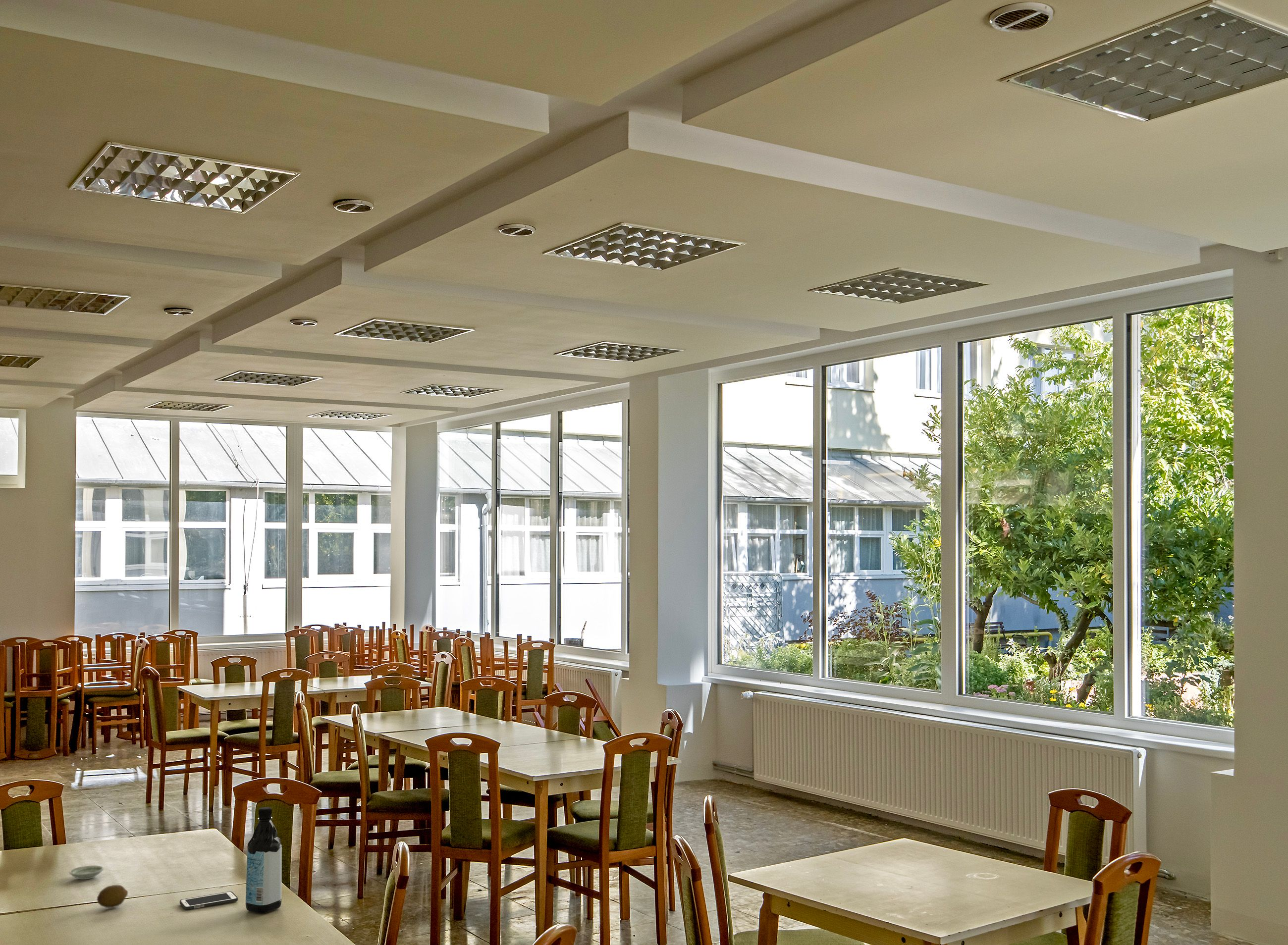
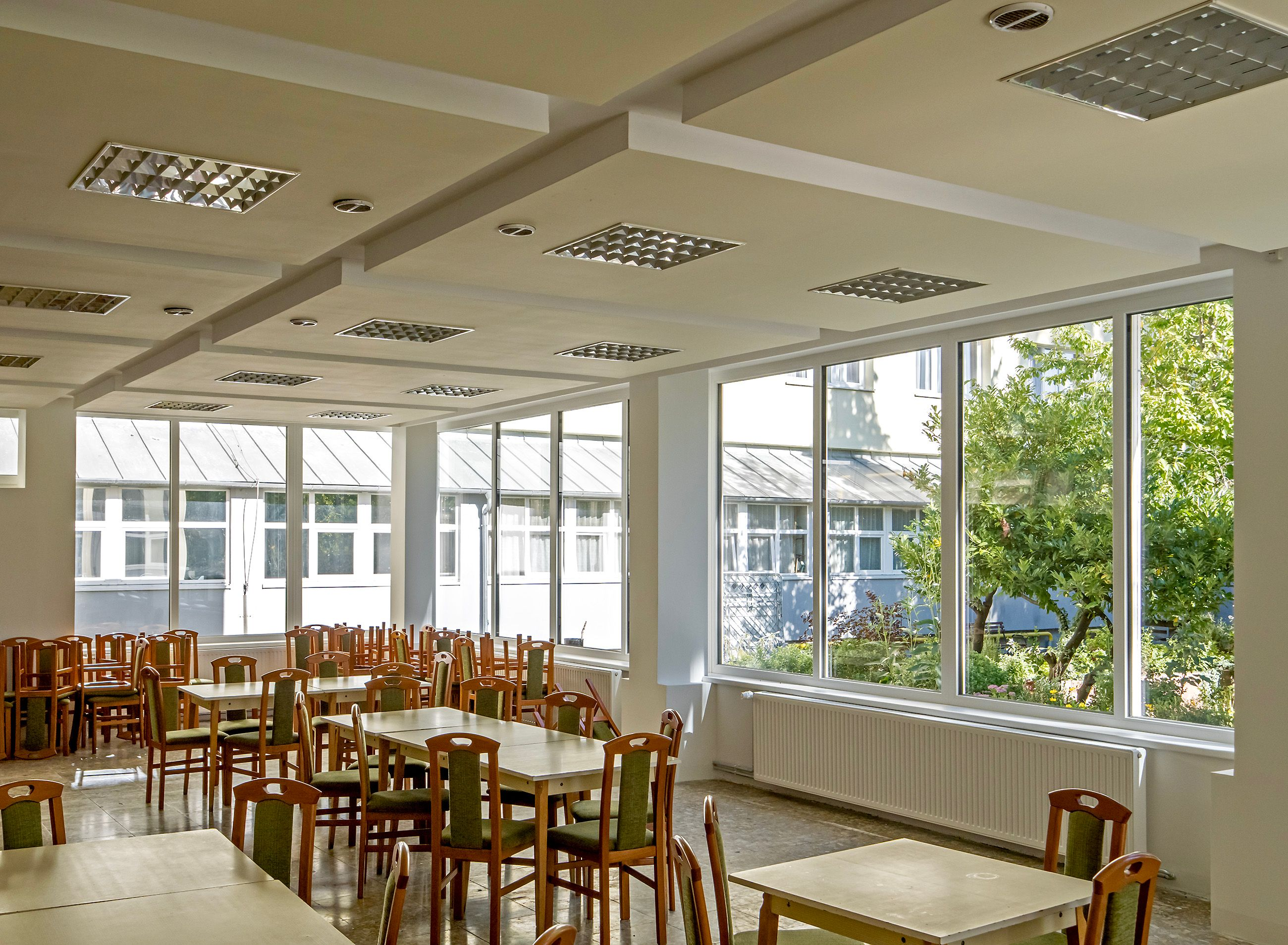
- cell phone [179,891,238,910]
- water bottle [245,807,282,914]
- saucer [69,865,105,880]
- fruit [97,885,128,908]
